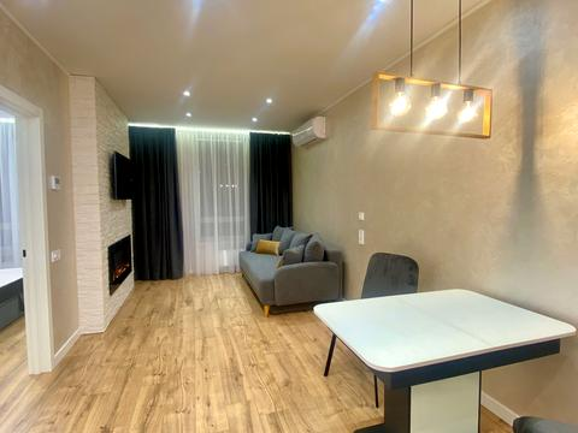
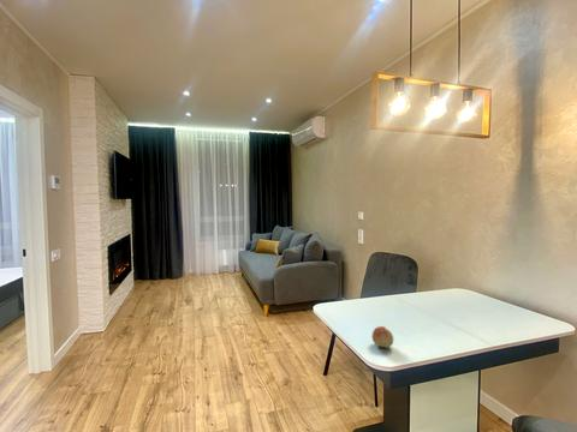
+ fruit [370,325,394,349]
